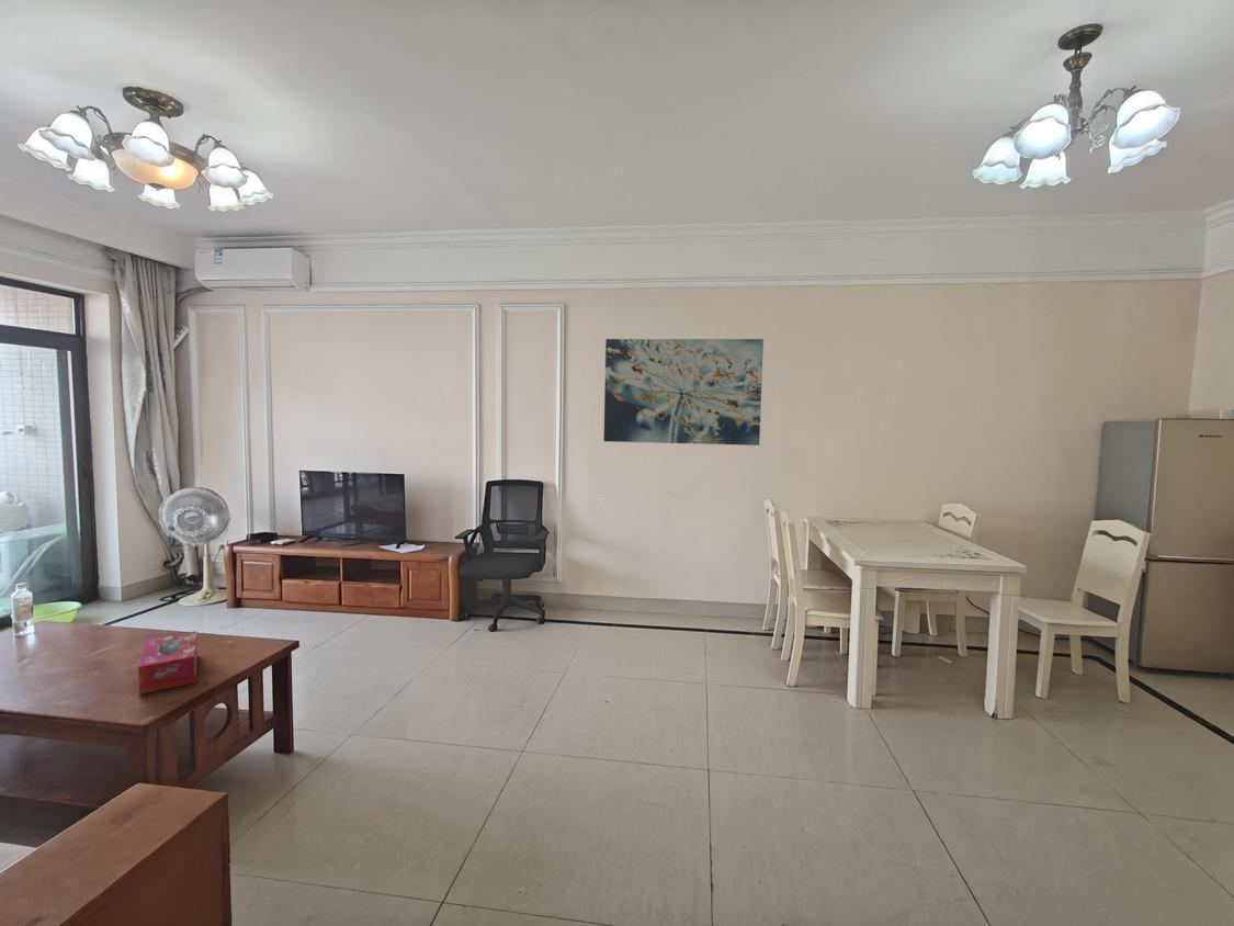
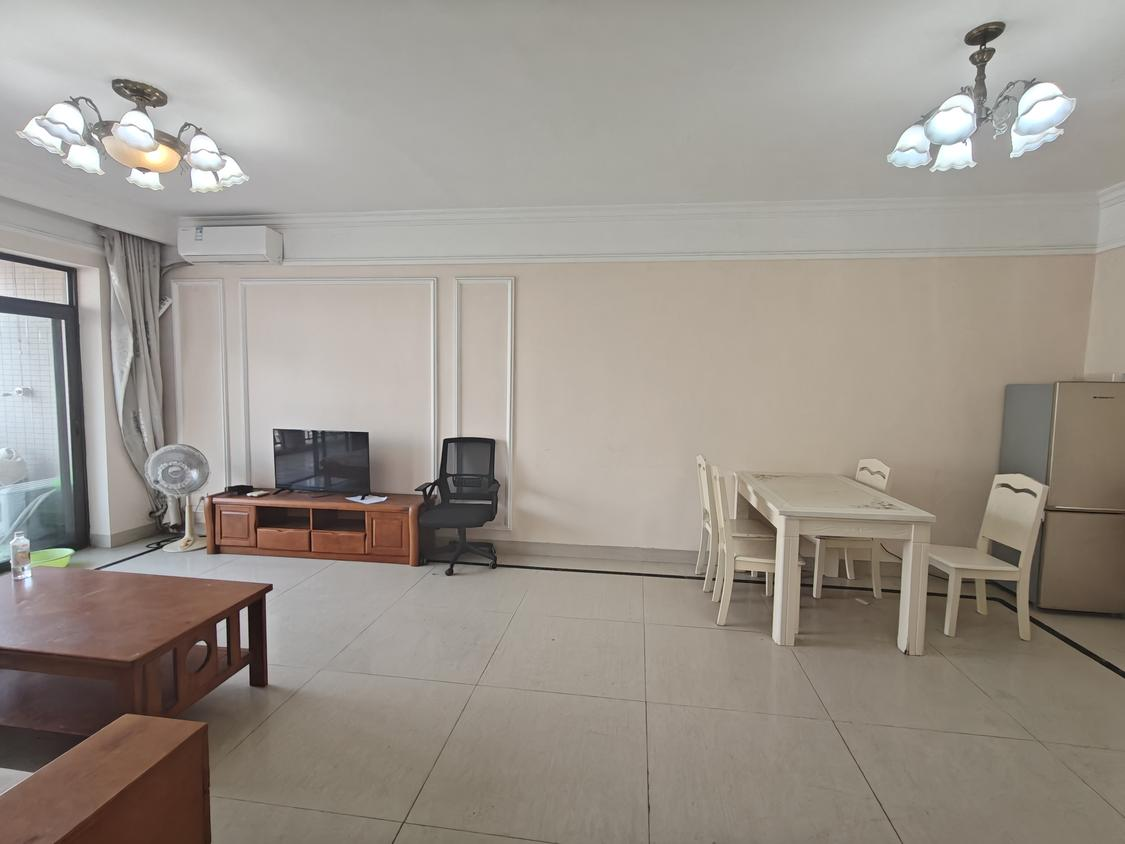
- wall art [602,338,765,447]
- tissue box [137,630,199,696]
